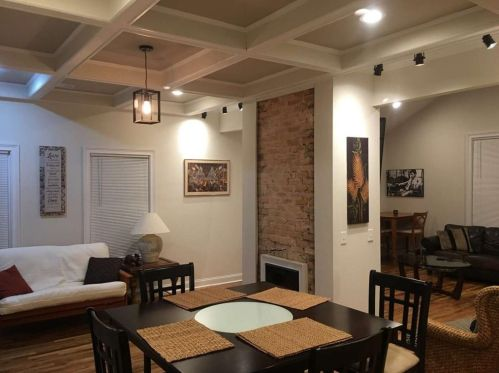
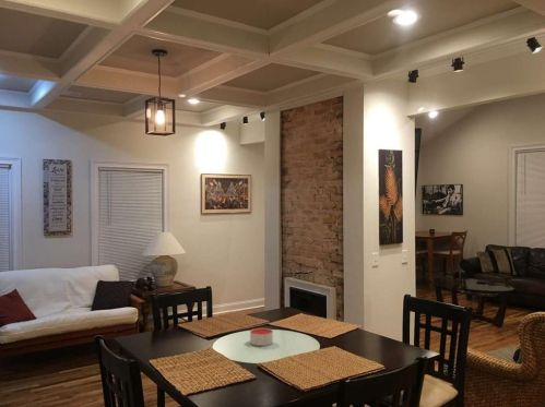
+ candle [249,327,274,347]
